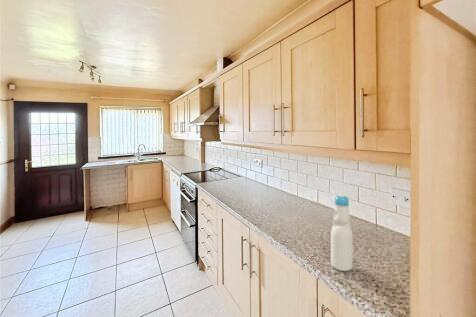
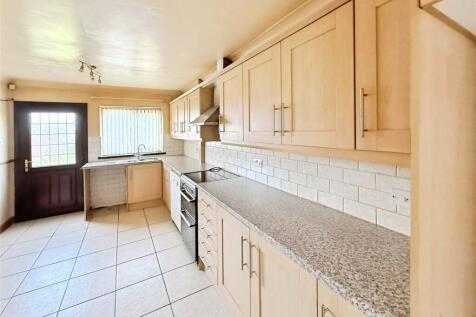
- bottle [330,194,354,272]
